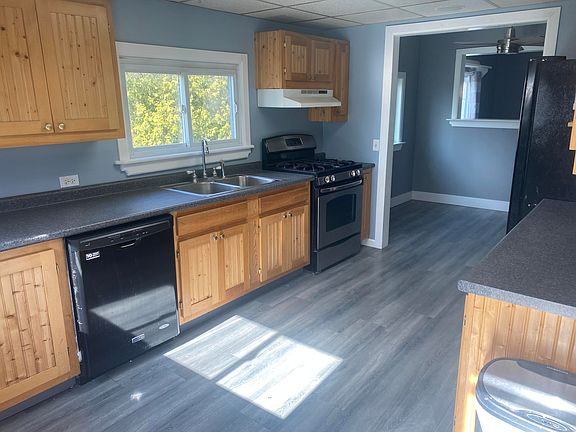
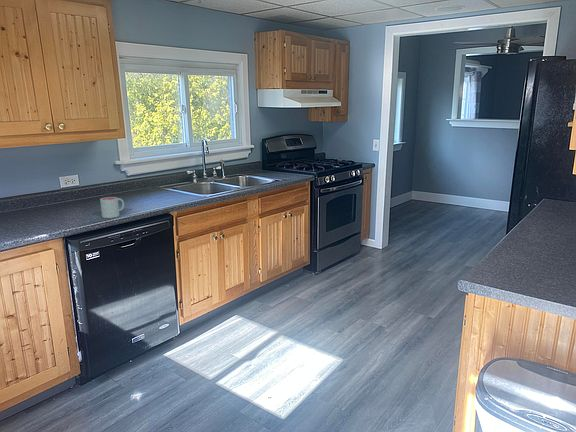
+ mug [99,196,125,219]
